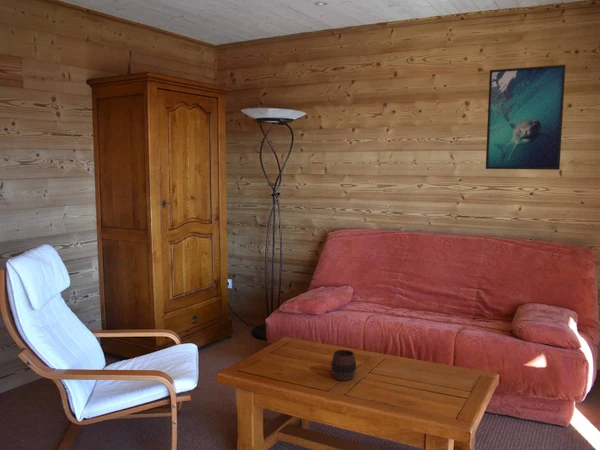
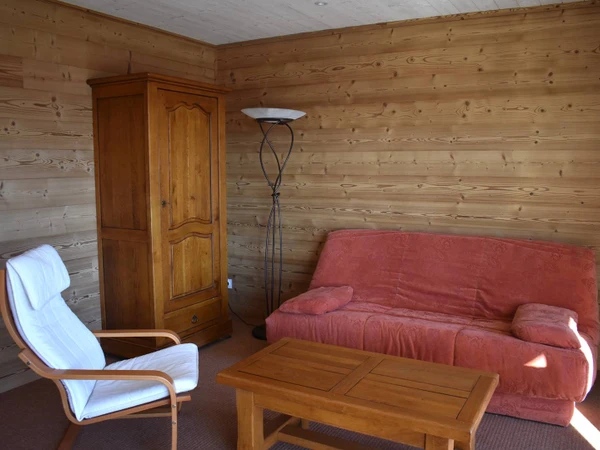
- cup [330,349,357,382]
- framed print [485,64,566,171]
